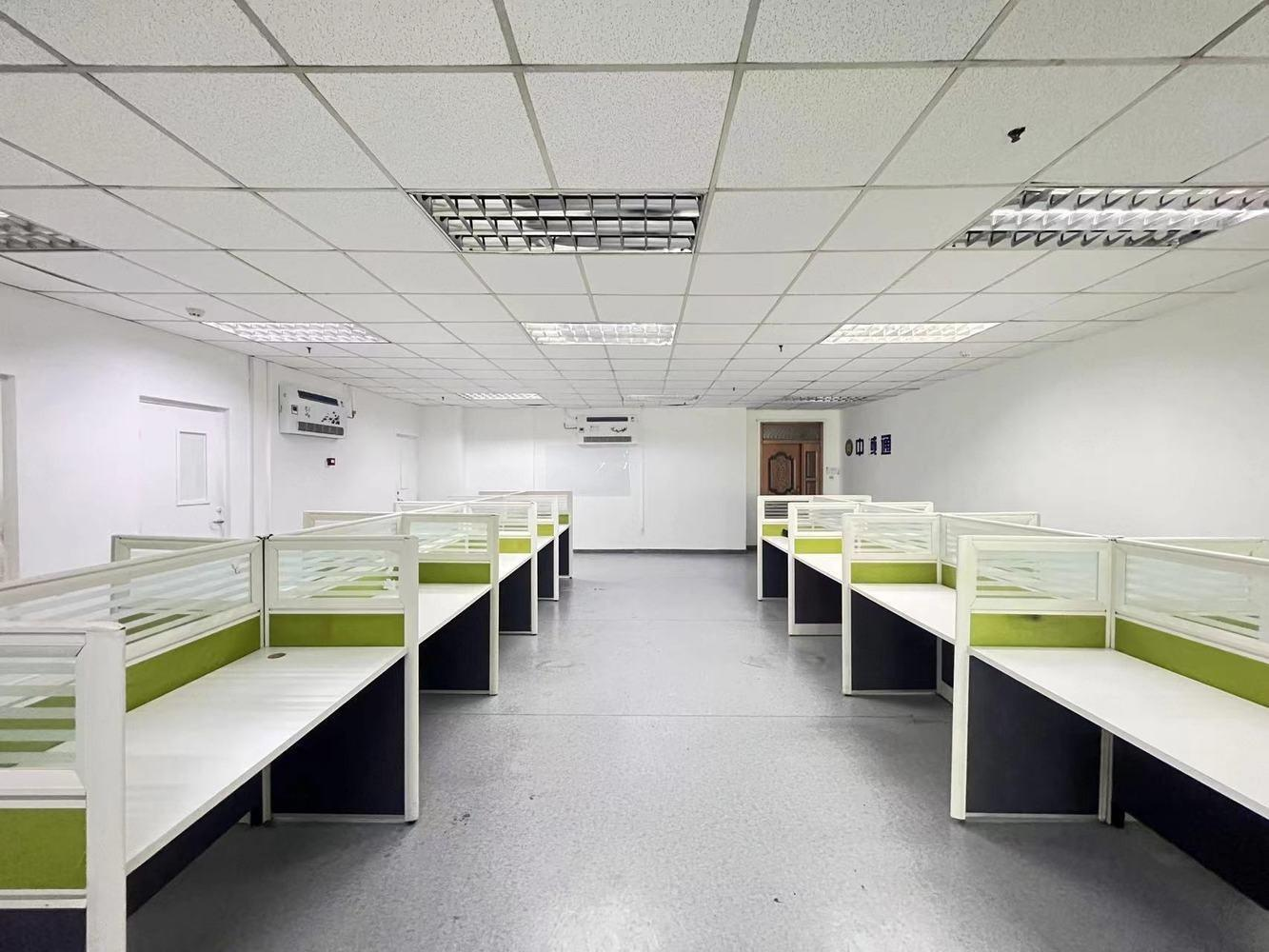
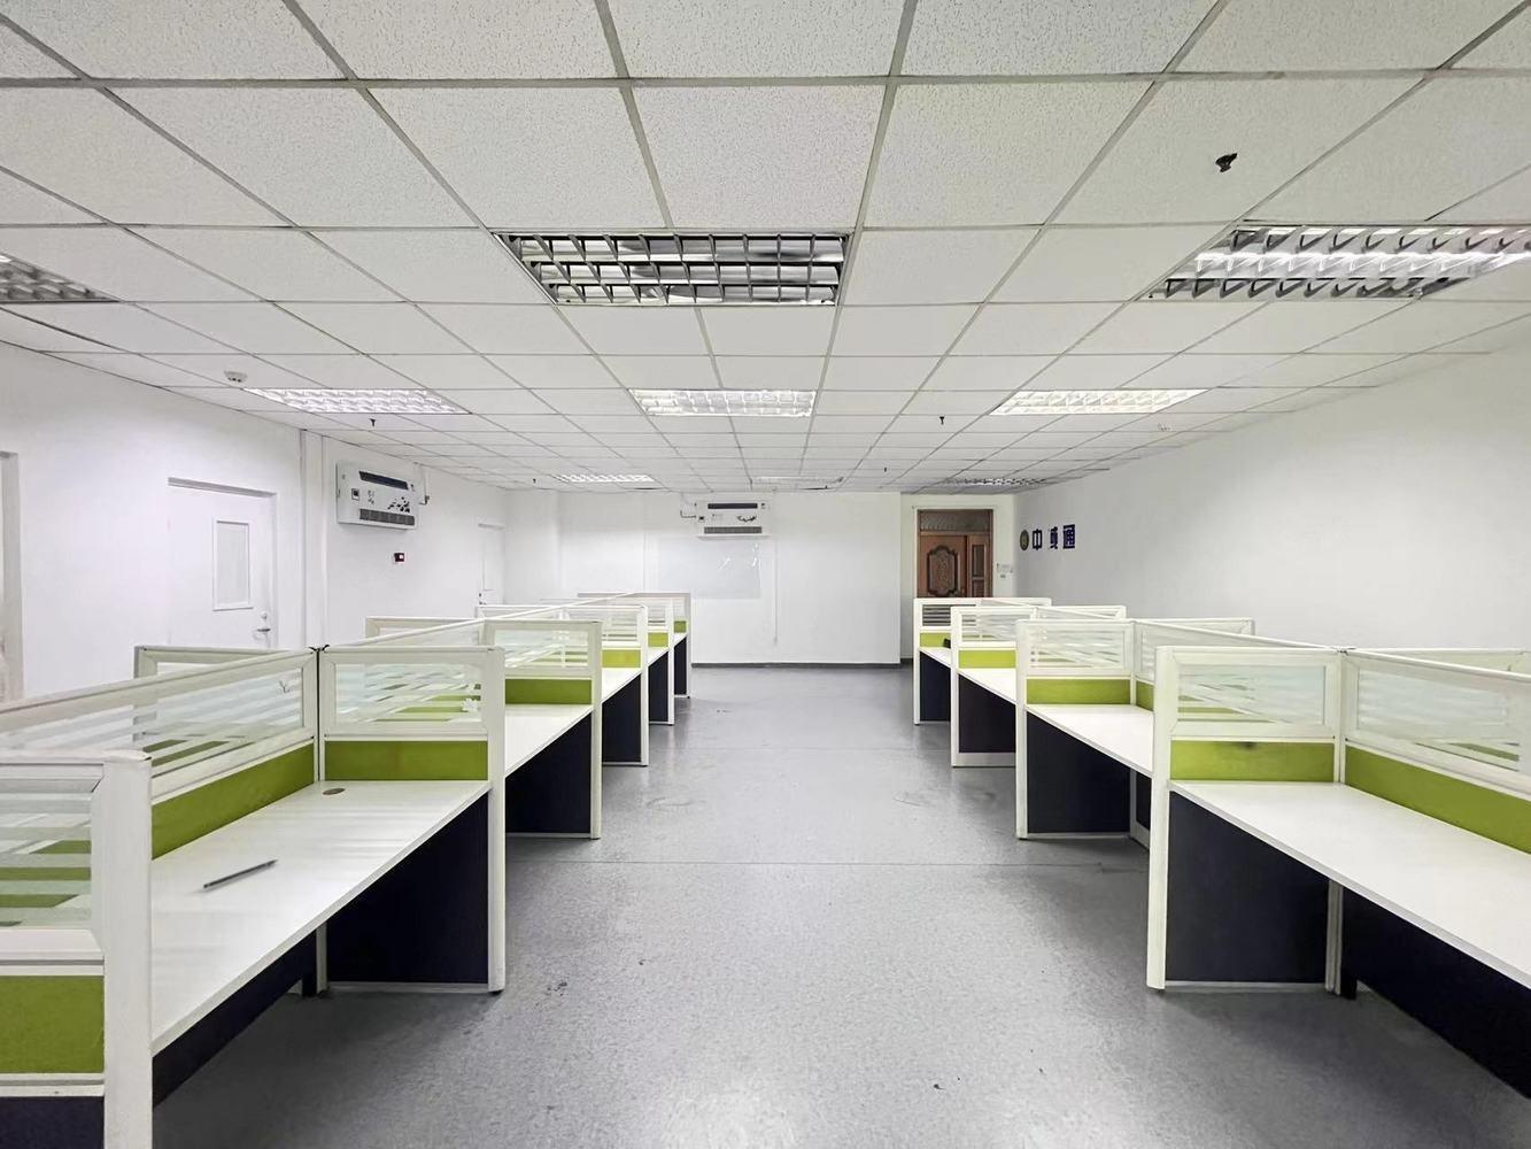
+ pen [203,858,280,890]
